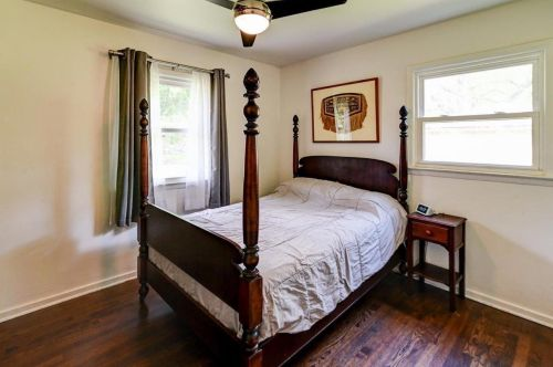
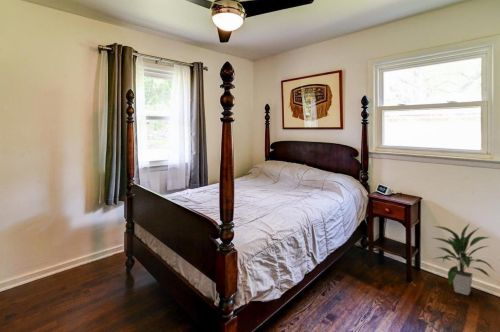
+ indoor plant [432,222,495,296]
